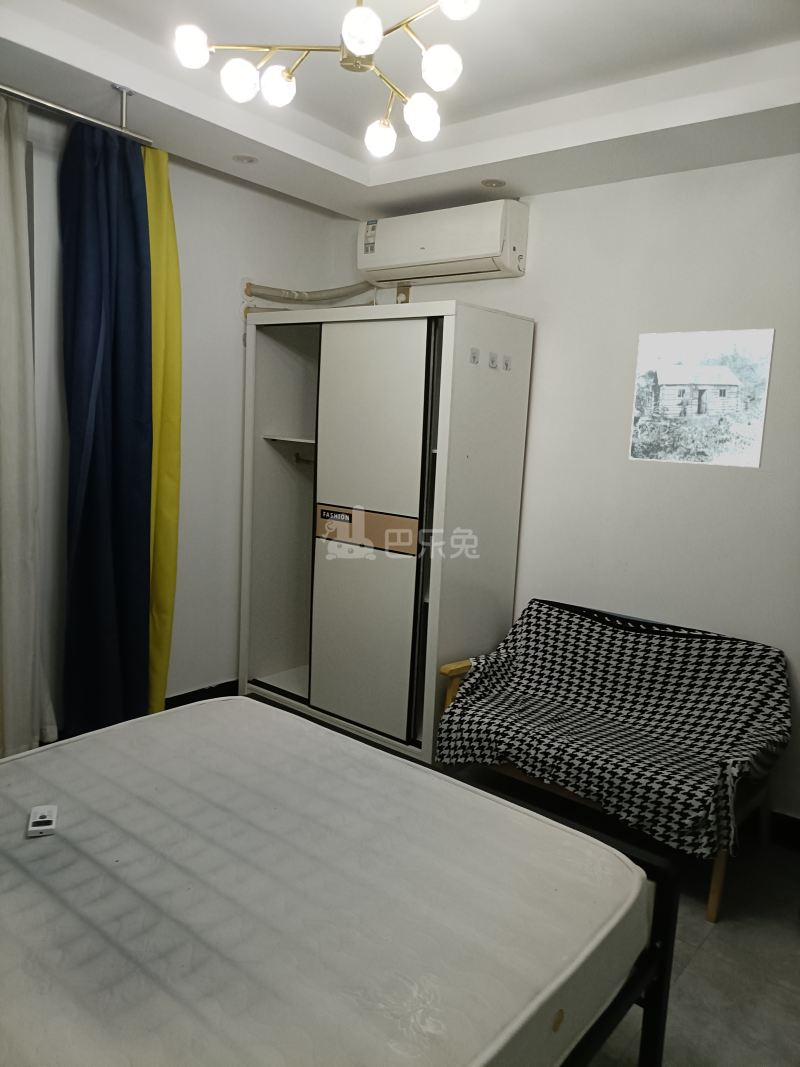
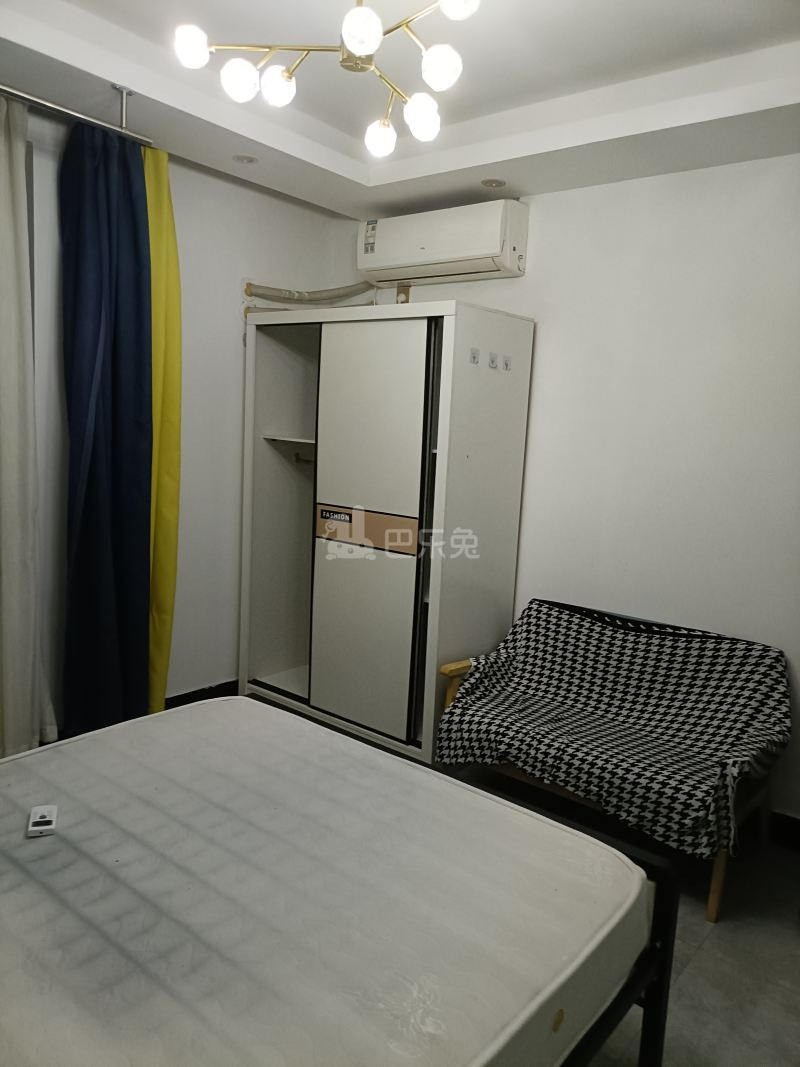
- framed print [628,328,777,468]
